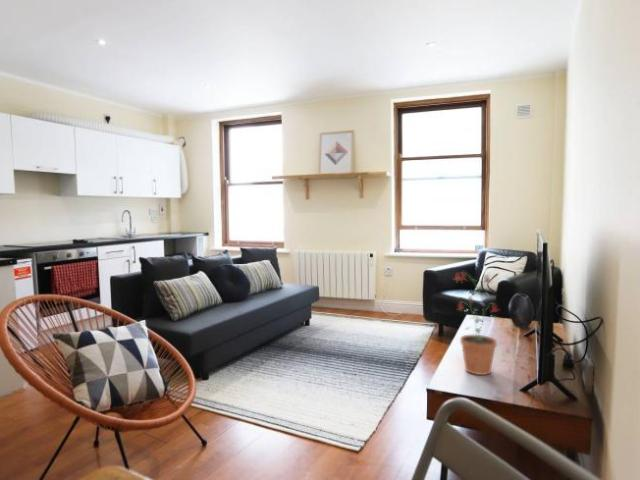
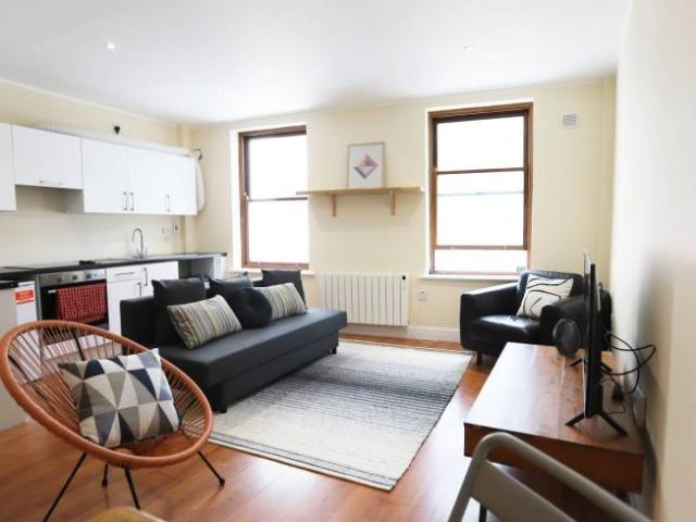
- potted plant [451,271,500,376]
